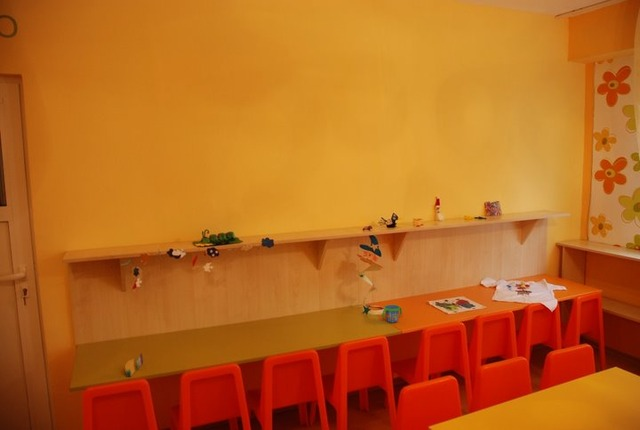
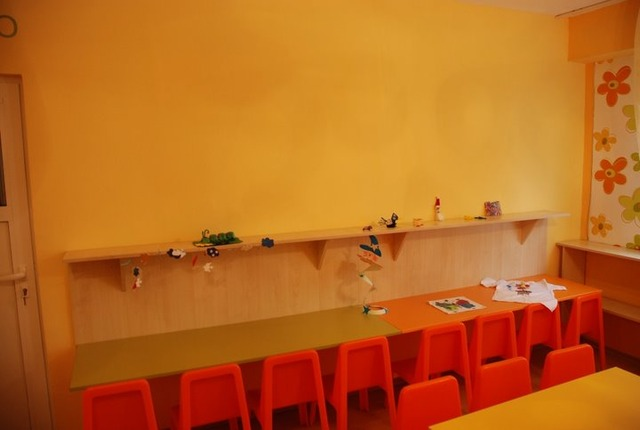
- snack cup [381,304,403,324]
- crayon [124,352,144,378]
